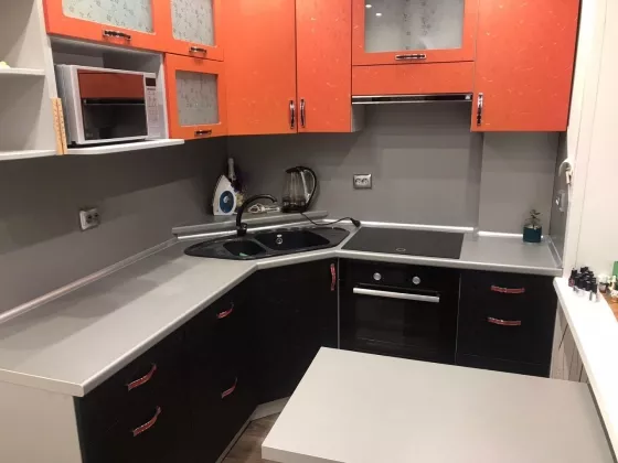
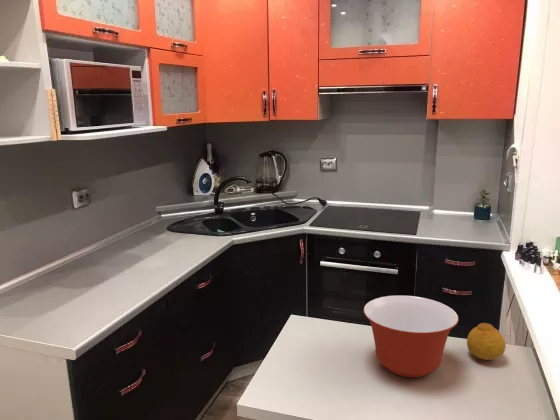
+ mixing bowl [363,295,460,378]
+ fruit [466,322,507,361]
